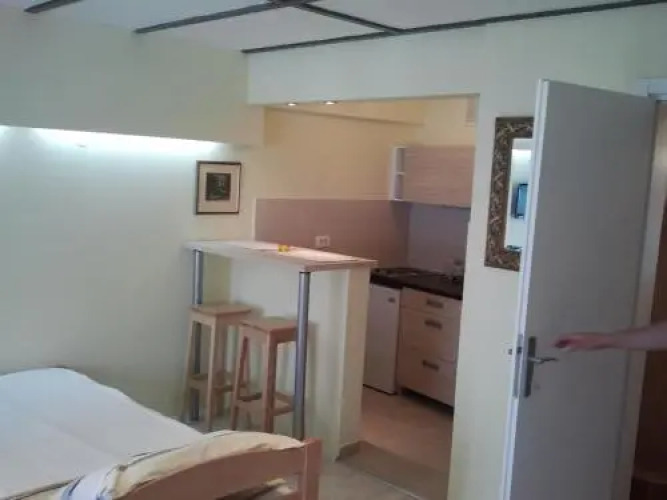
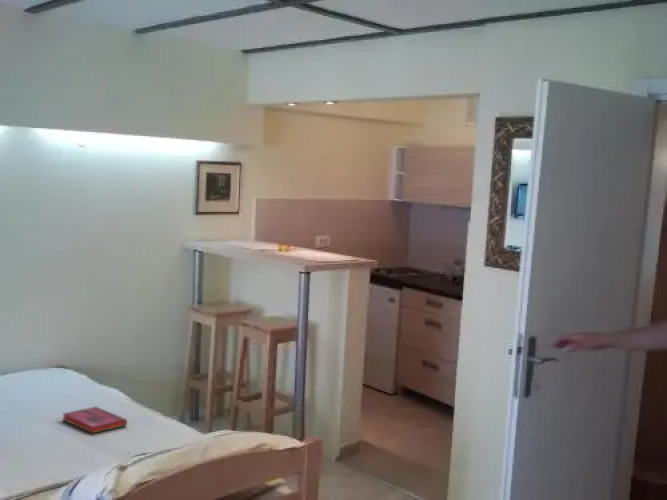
+ hardback book [61,406,128,435]
